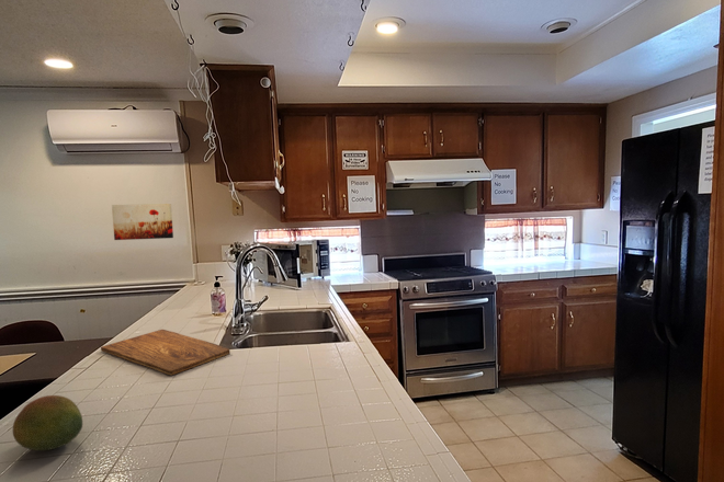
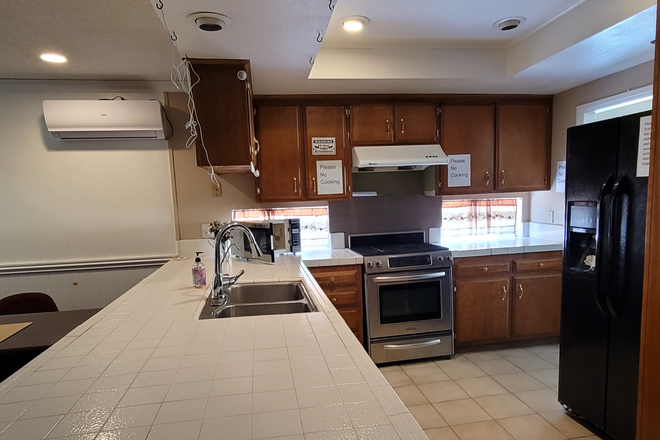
- cutting board [100,329,231,377]
- wall art [111,203,174,241]
- fruit [12,394,83,451]
